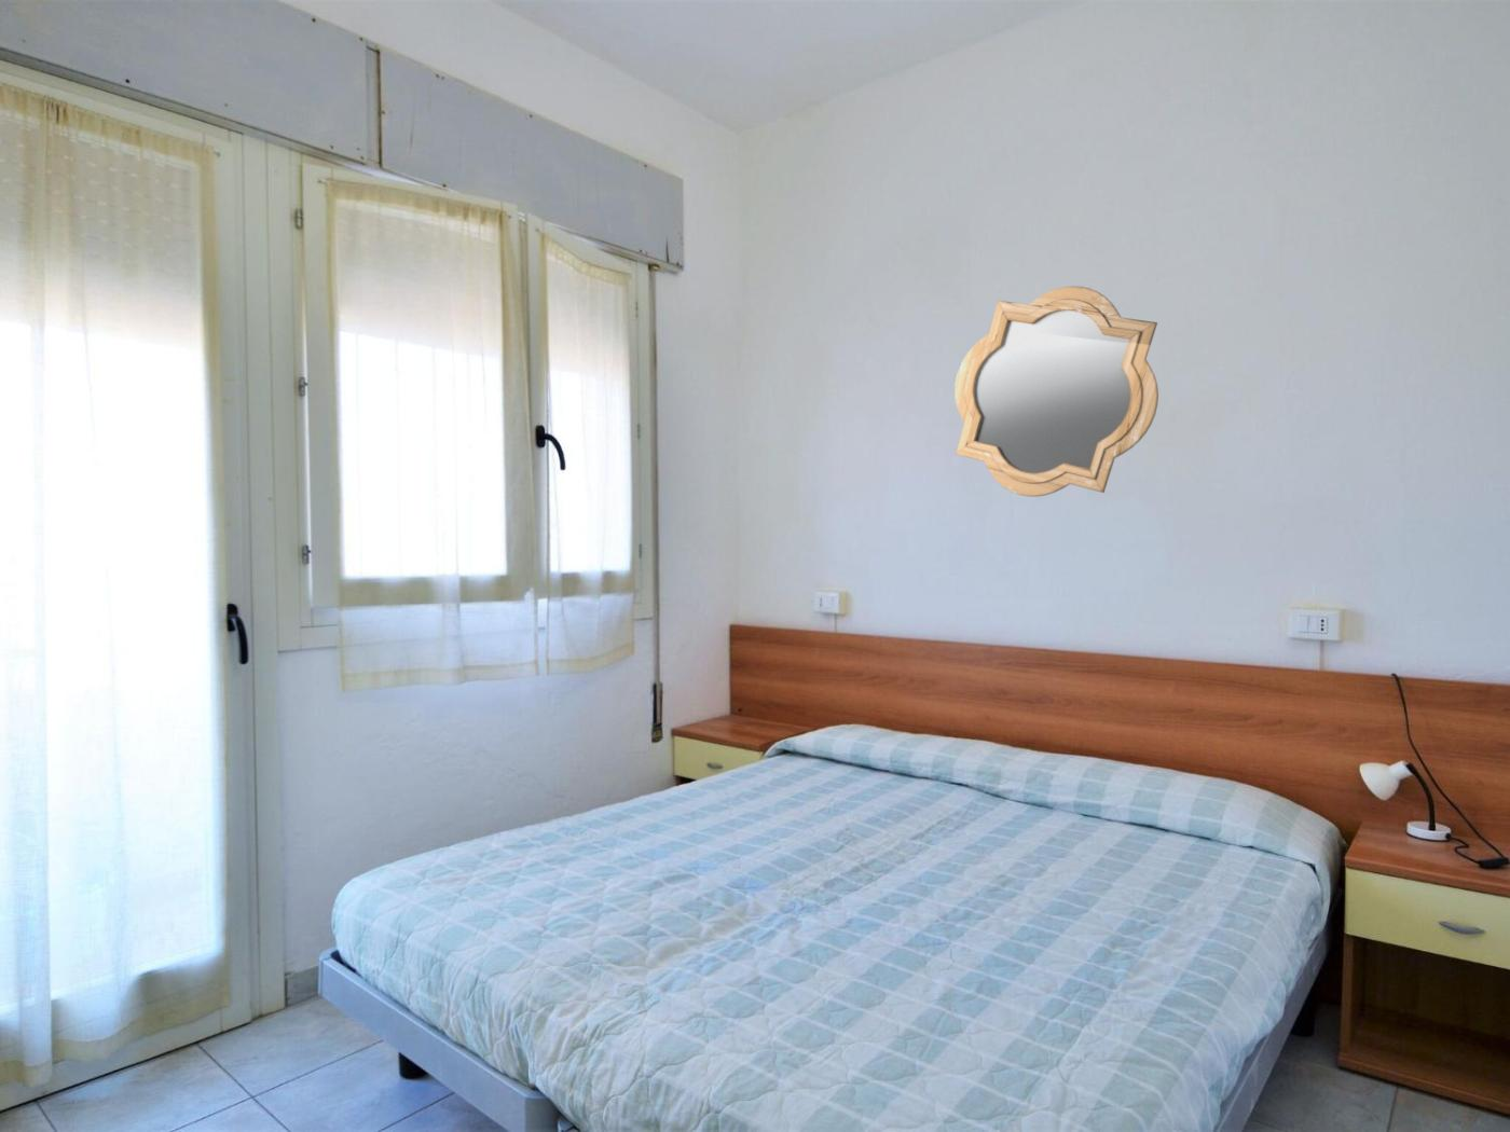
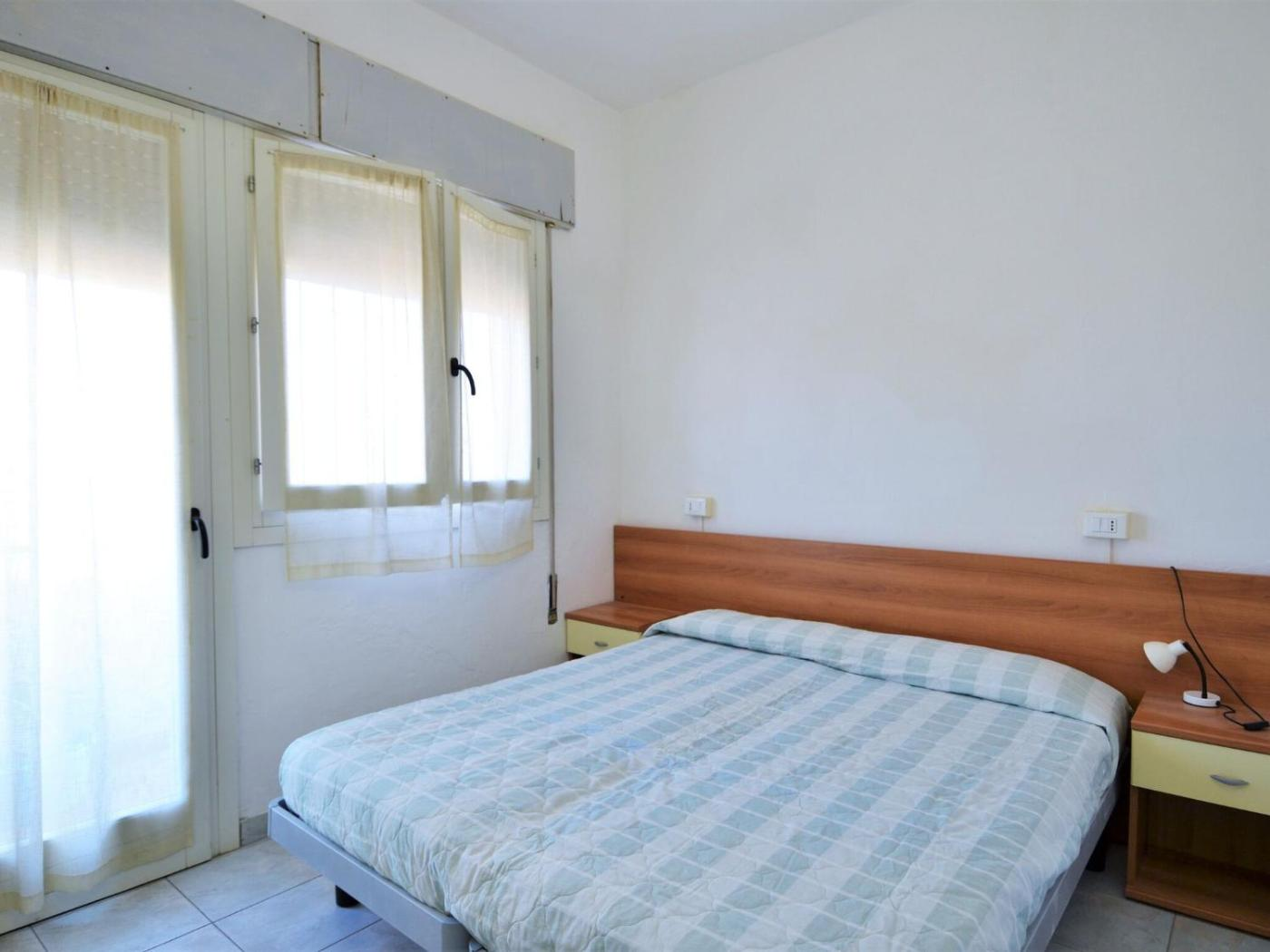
- mirror [954,284,1159,498]
